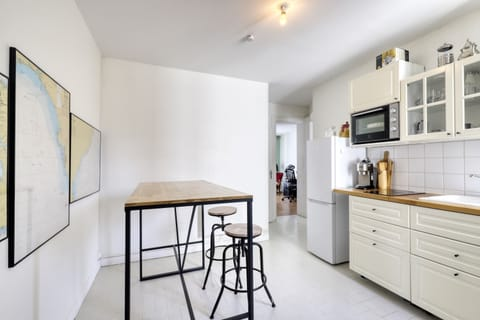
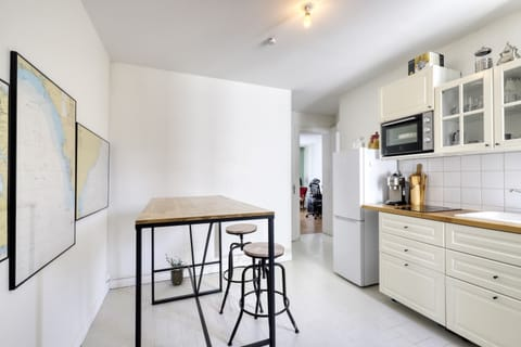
+ potted plant [165,253,188,286]
